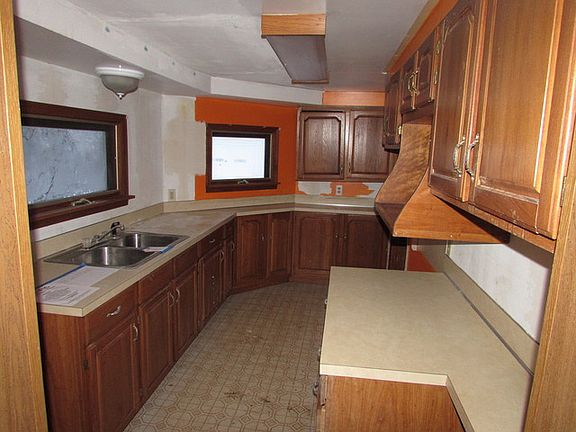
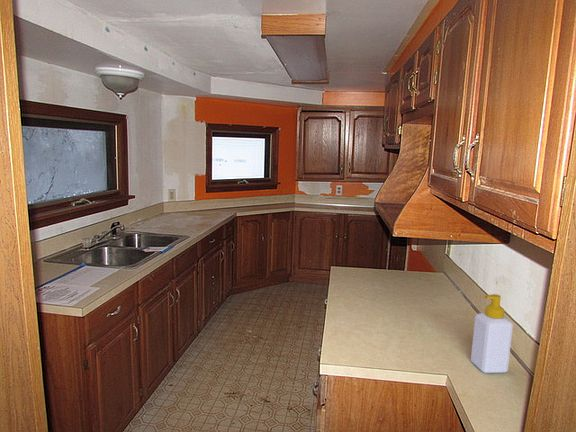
+ soap bottle [470,293,514,374]
